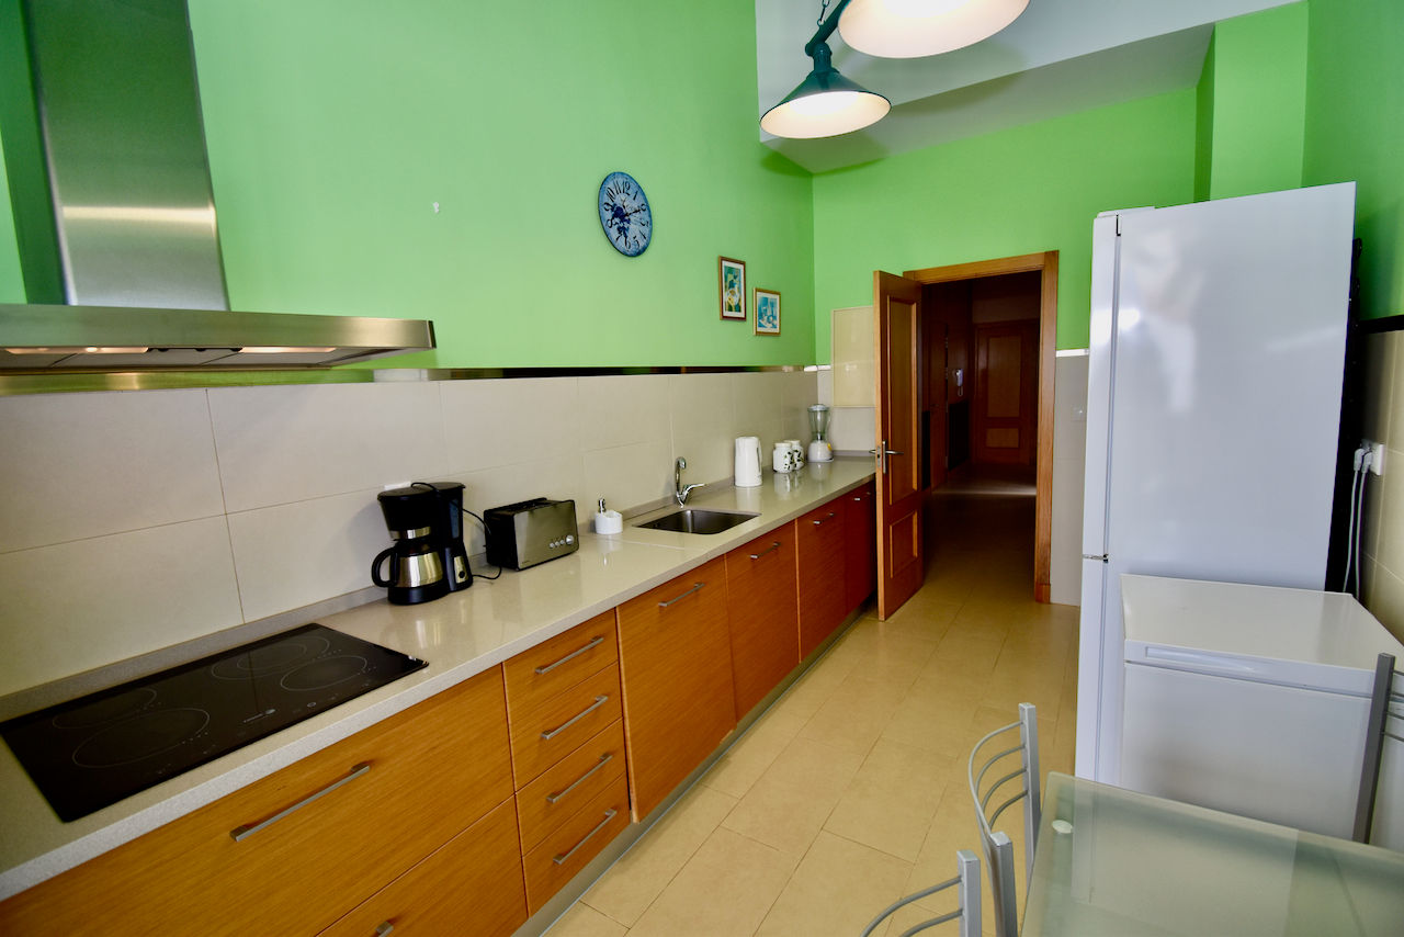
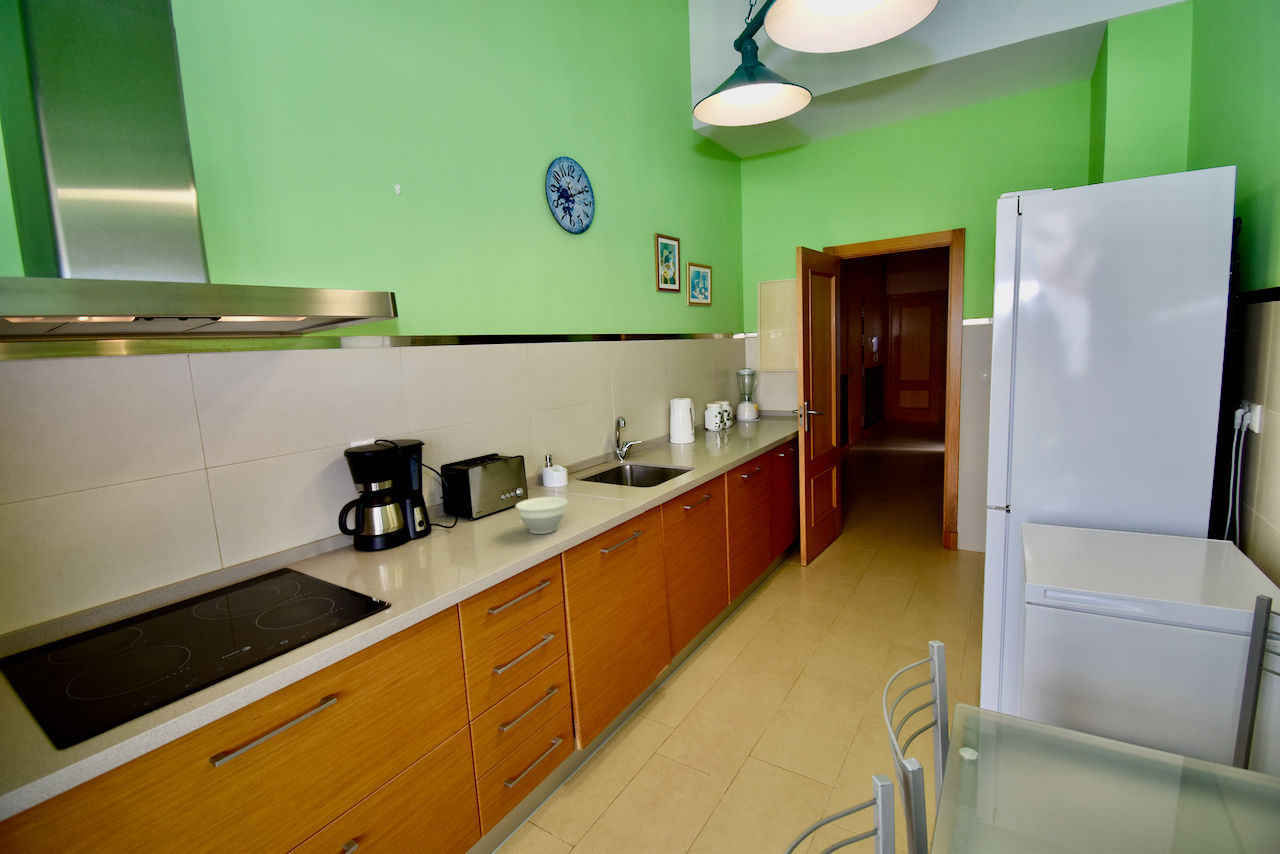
+ bowl [515,496,568,535]
